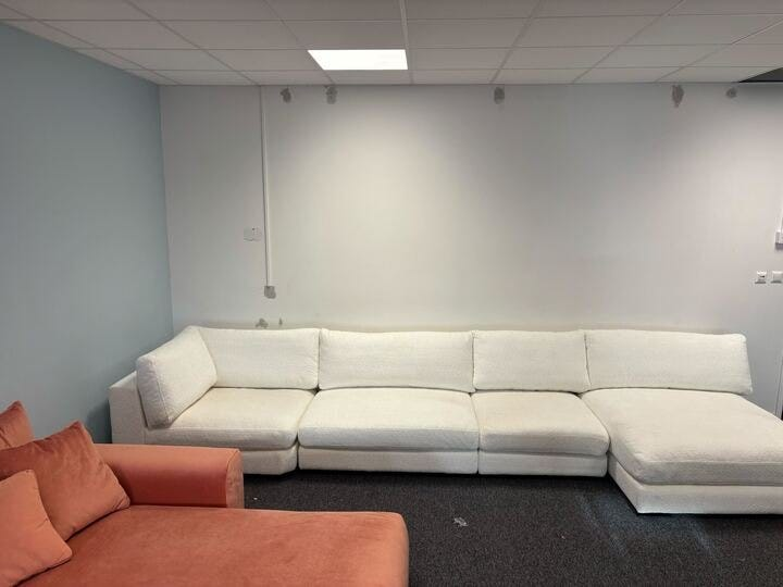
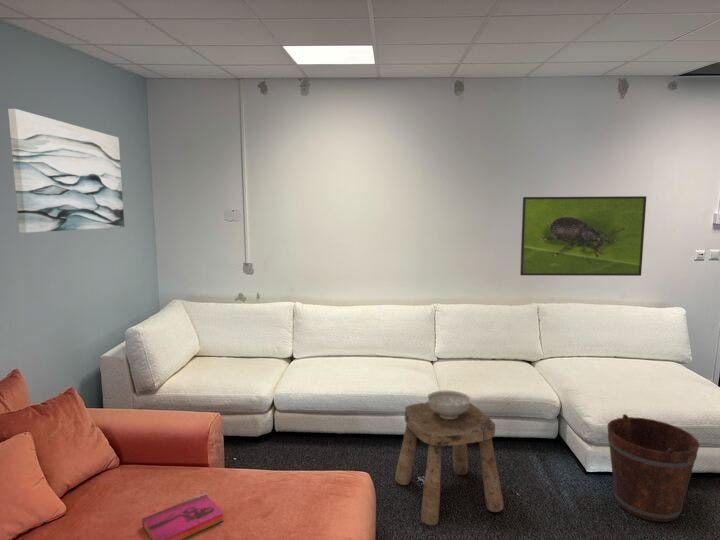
+ decorative bowl [426,390,472,419]
+ hardback book [141,492,225,540]
+ bucket [607,413,700,523]
+ wall art [7,108,125,234]
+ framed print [519,195,647,277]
+ stool [394,401,505,526]
